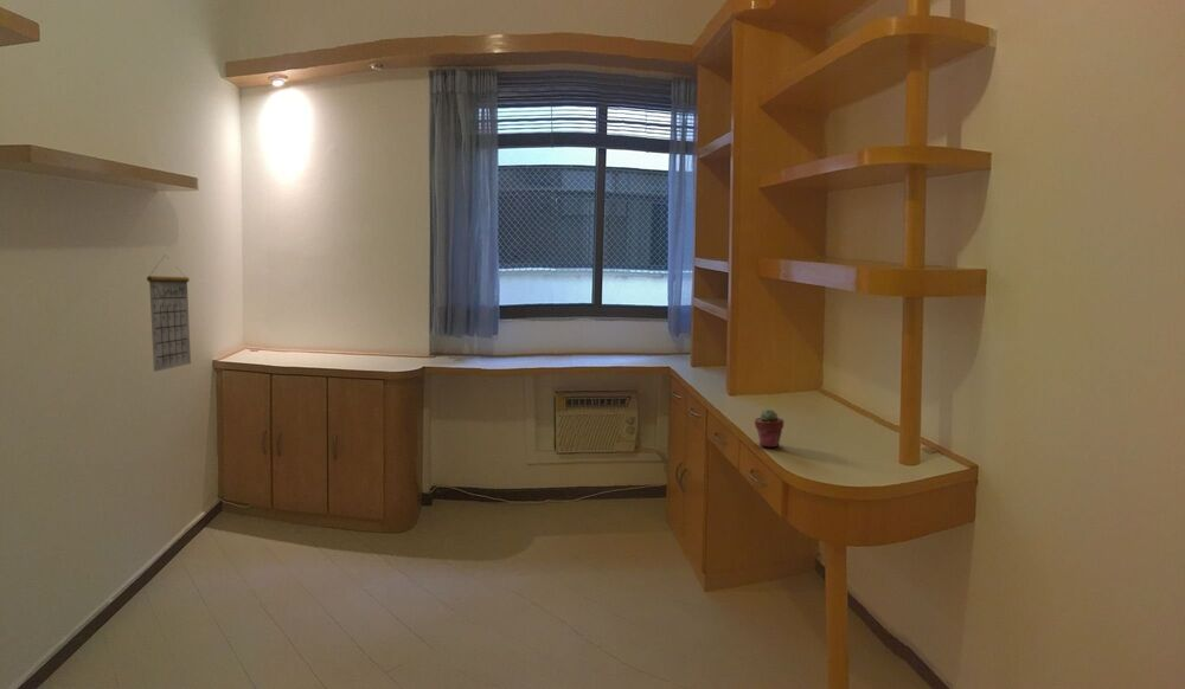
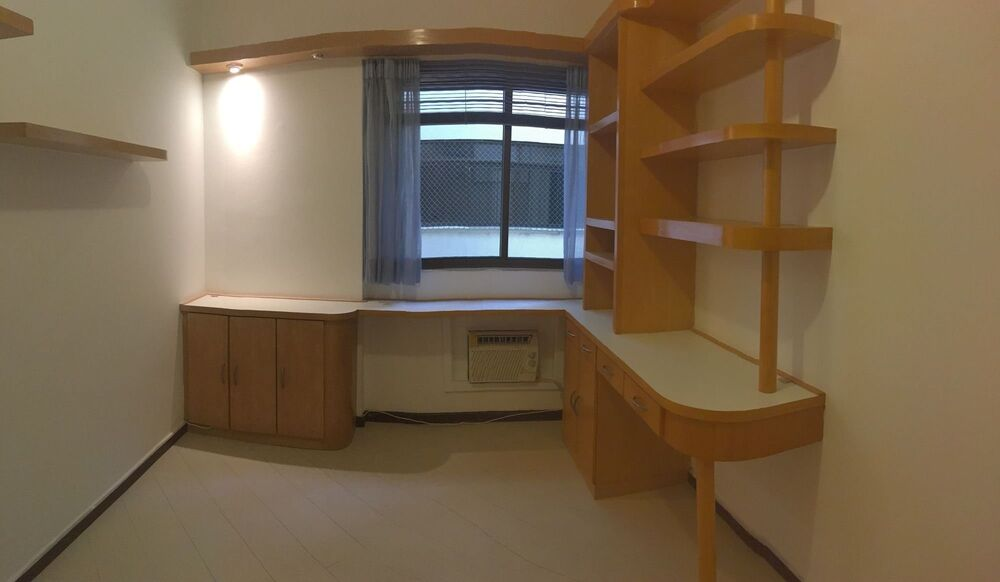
- calendar [146,253,192,373]
- potted succulent [754,407,784,449]
